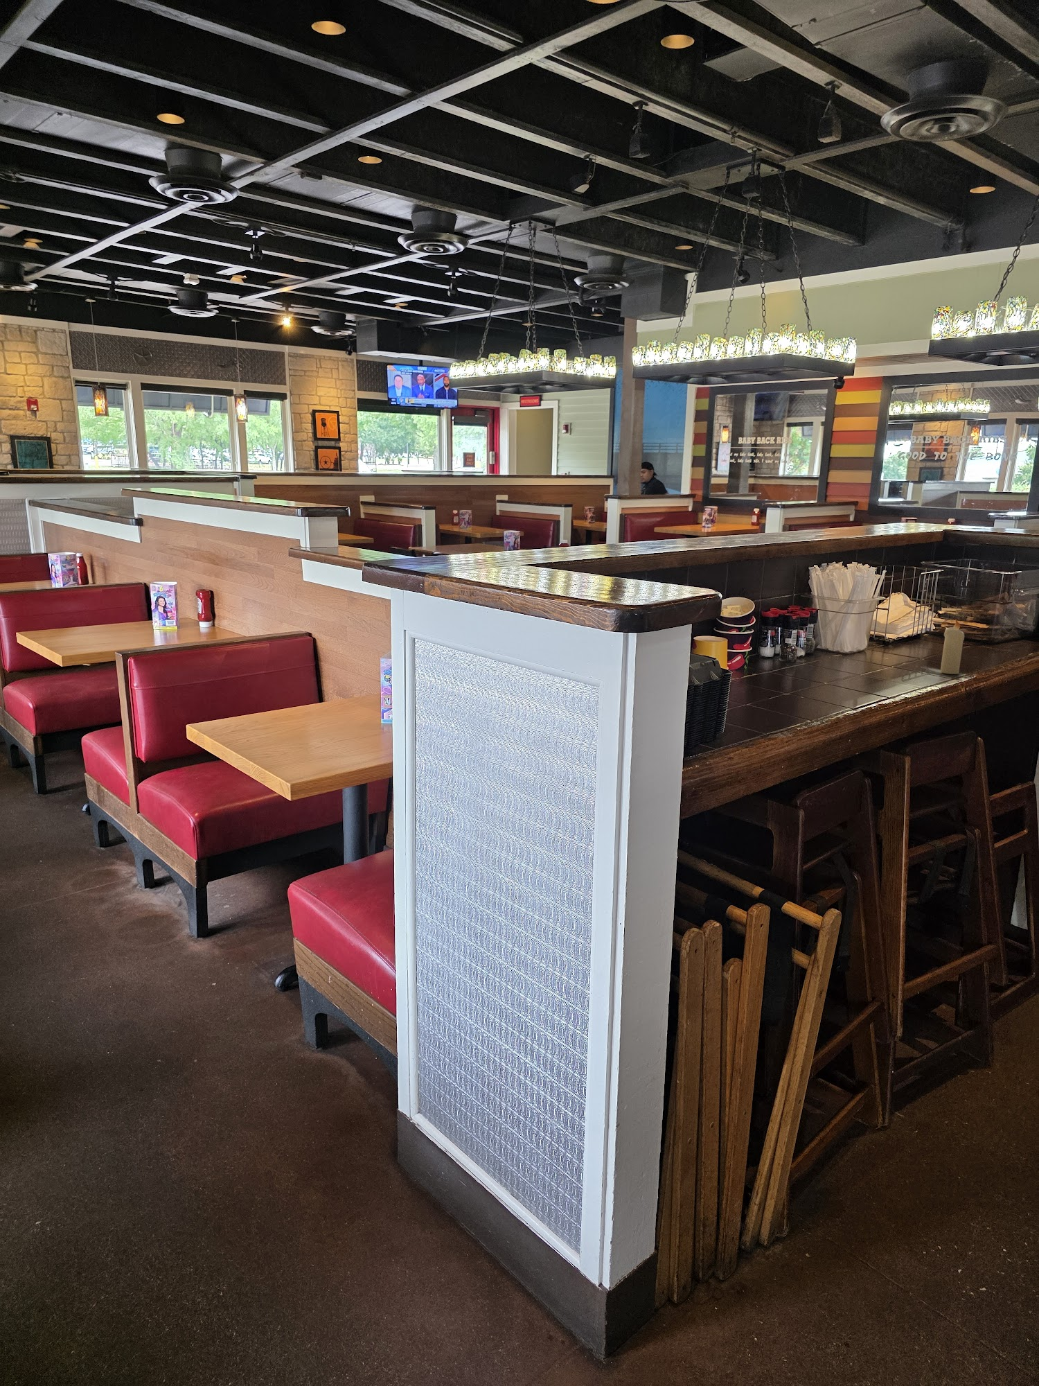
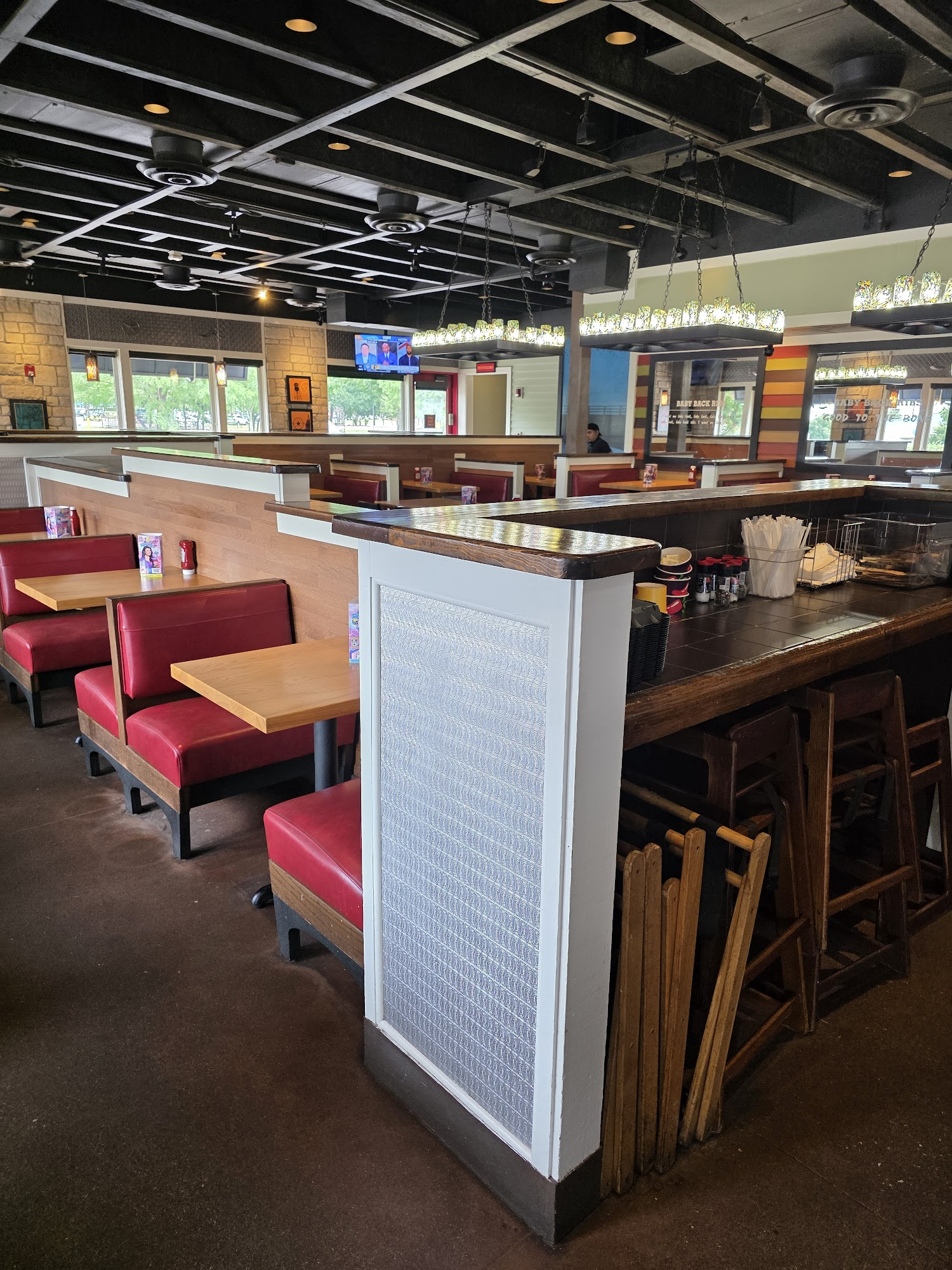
- candle [940,619,965,674]
